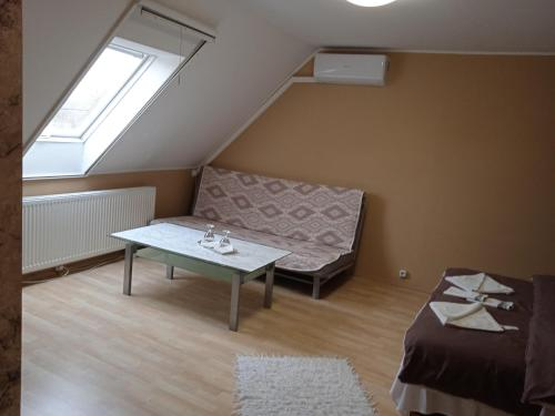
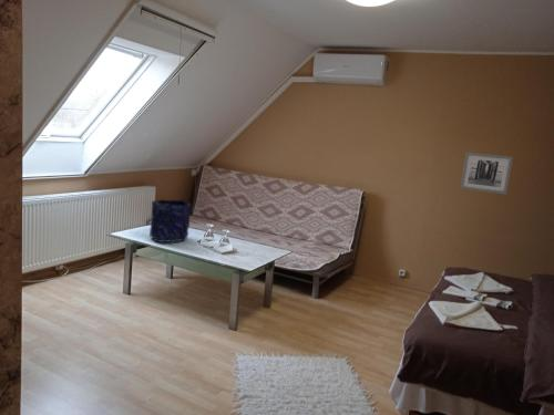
+ wall art [459,152,514,196]
+ vase [148,199,192,243]
